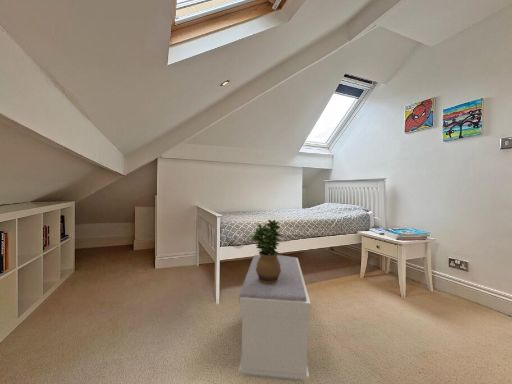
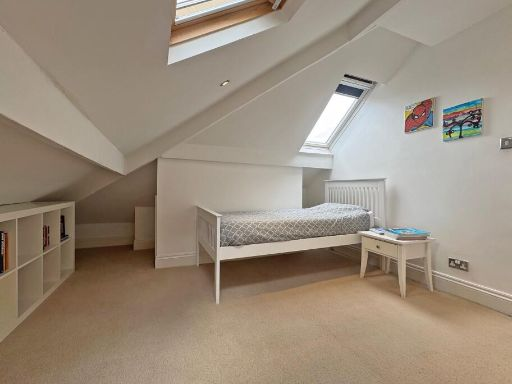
- potted plant [250,219,282,284]
- bench [238,254,311,383]
